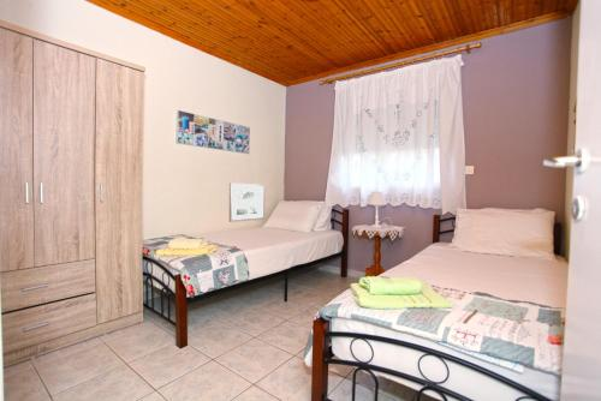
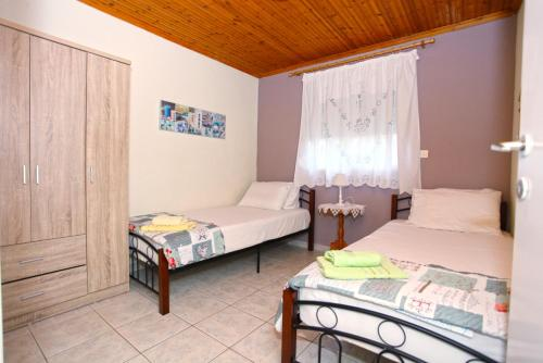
- wall art [228,182,266,223]
